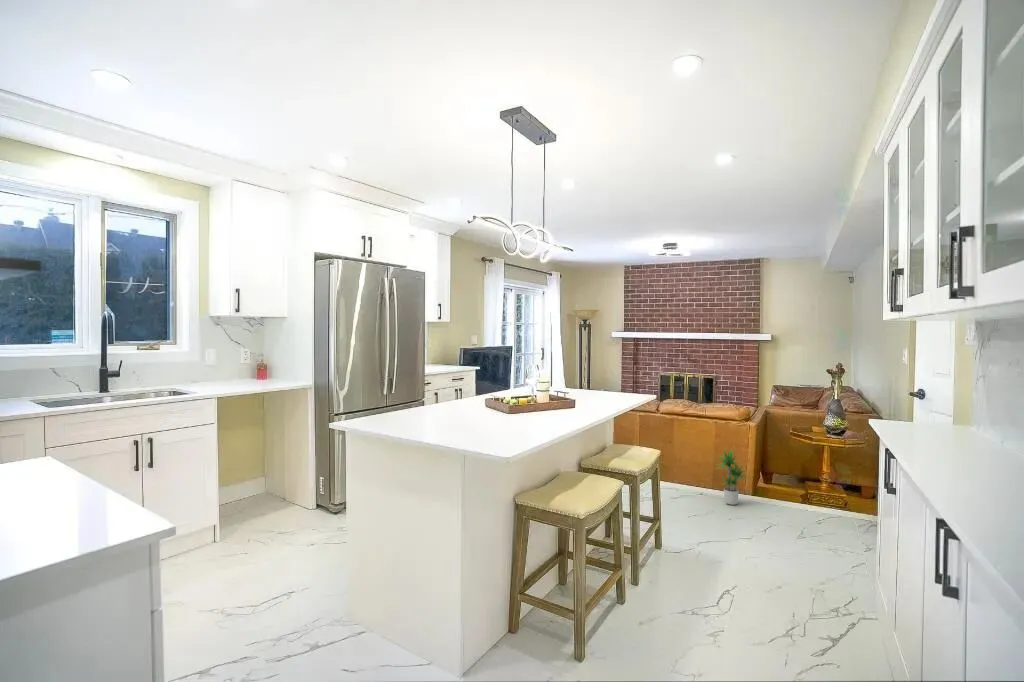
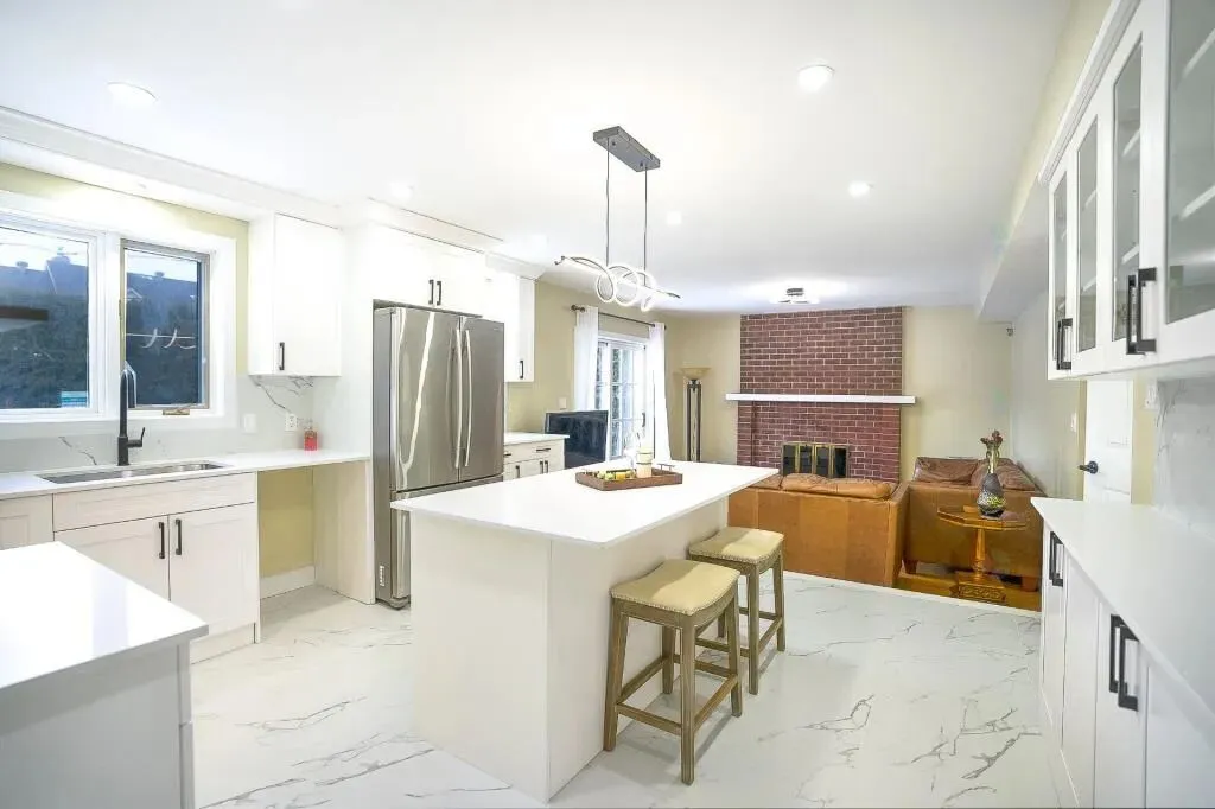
- potted plant [715,447,750,506]
